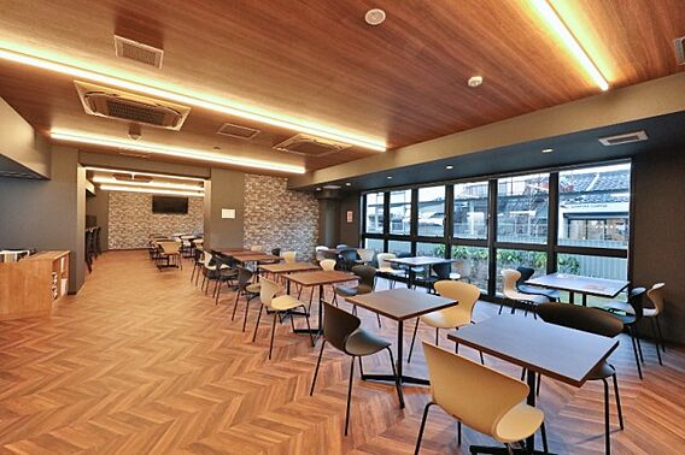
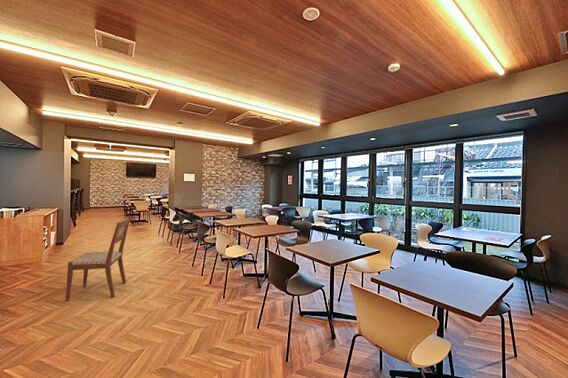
+ chair [65,217,131,302]
